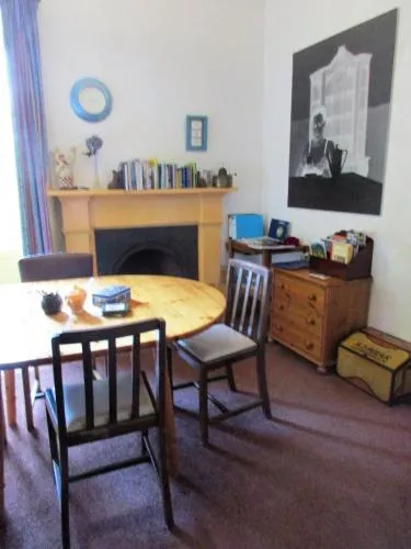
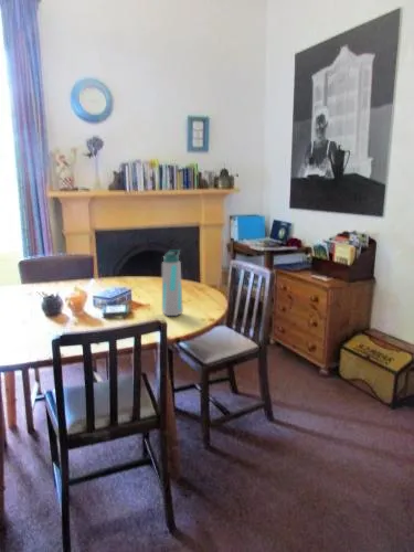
+ water bottle [161,248,184,317]
